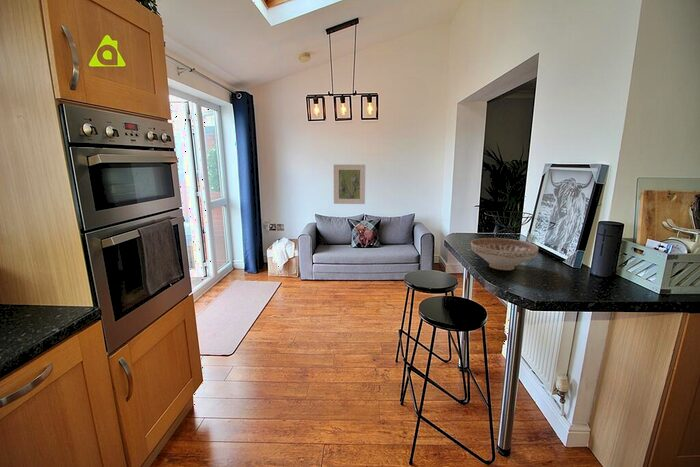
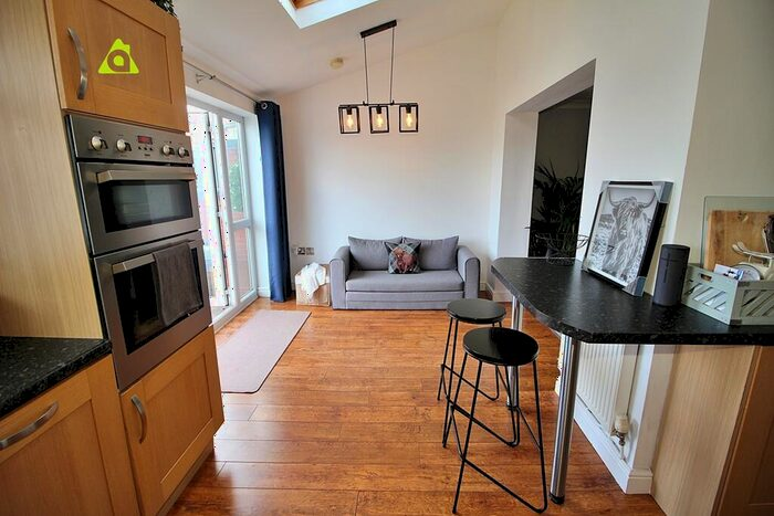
- decorative bowl [470,237,539,271]
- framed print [333,164,366,205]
